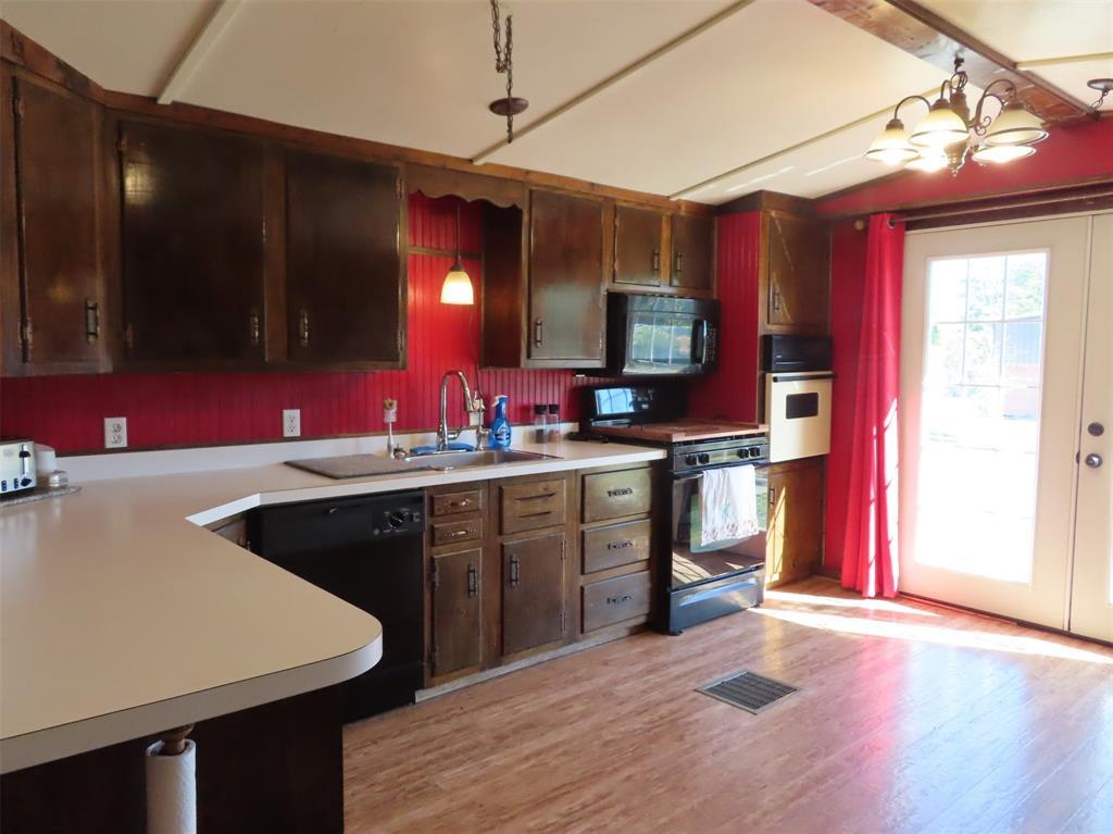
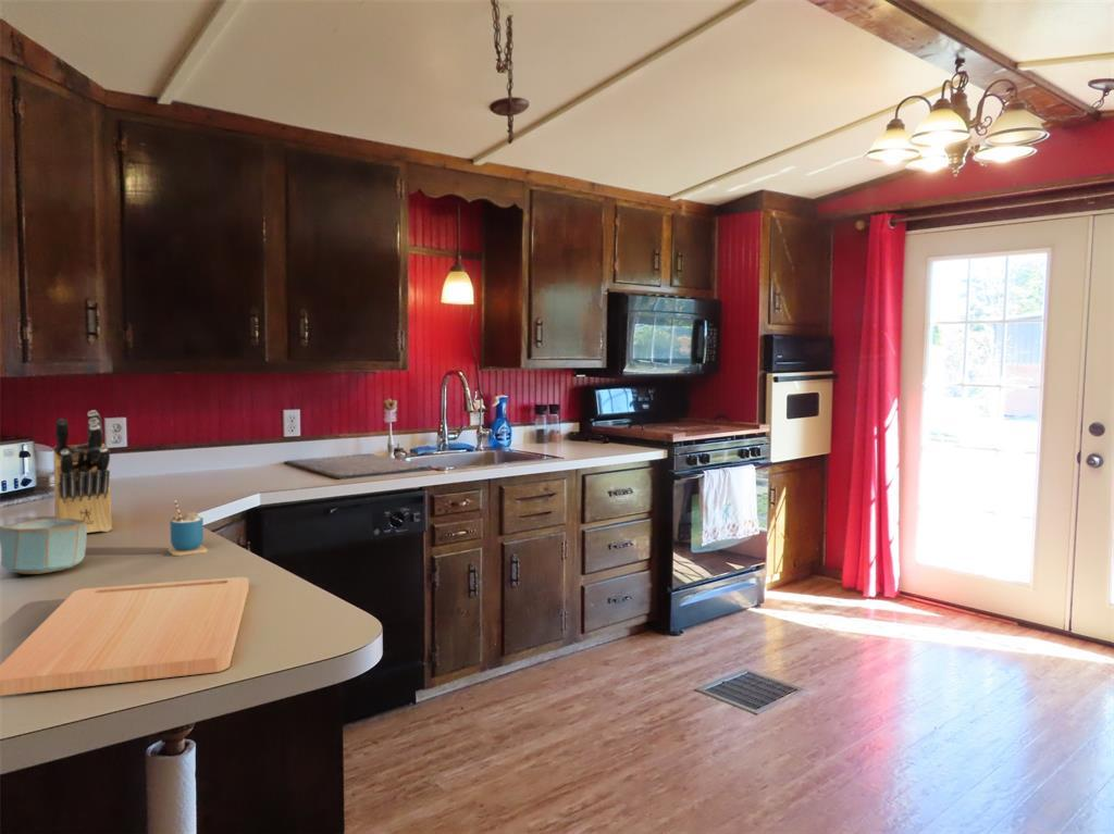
+ knife block [52,409,113,534]
+ cutting board [0,576,250,697]
+ bowl [0,518,88,575]
+ cup [168,499,208,557]
